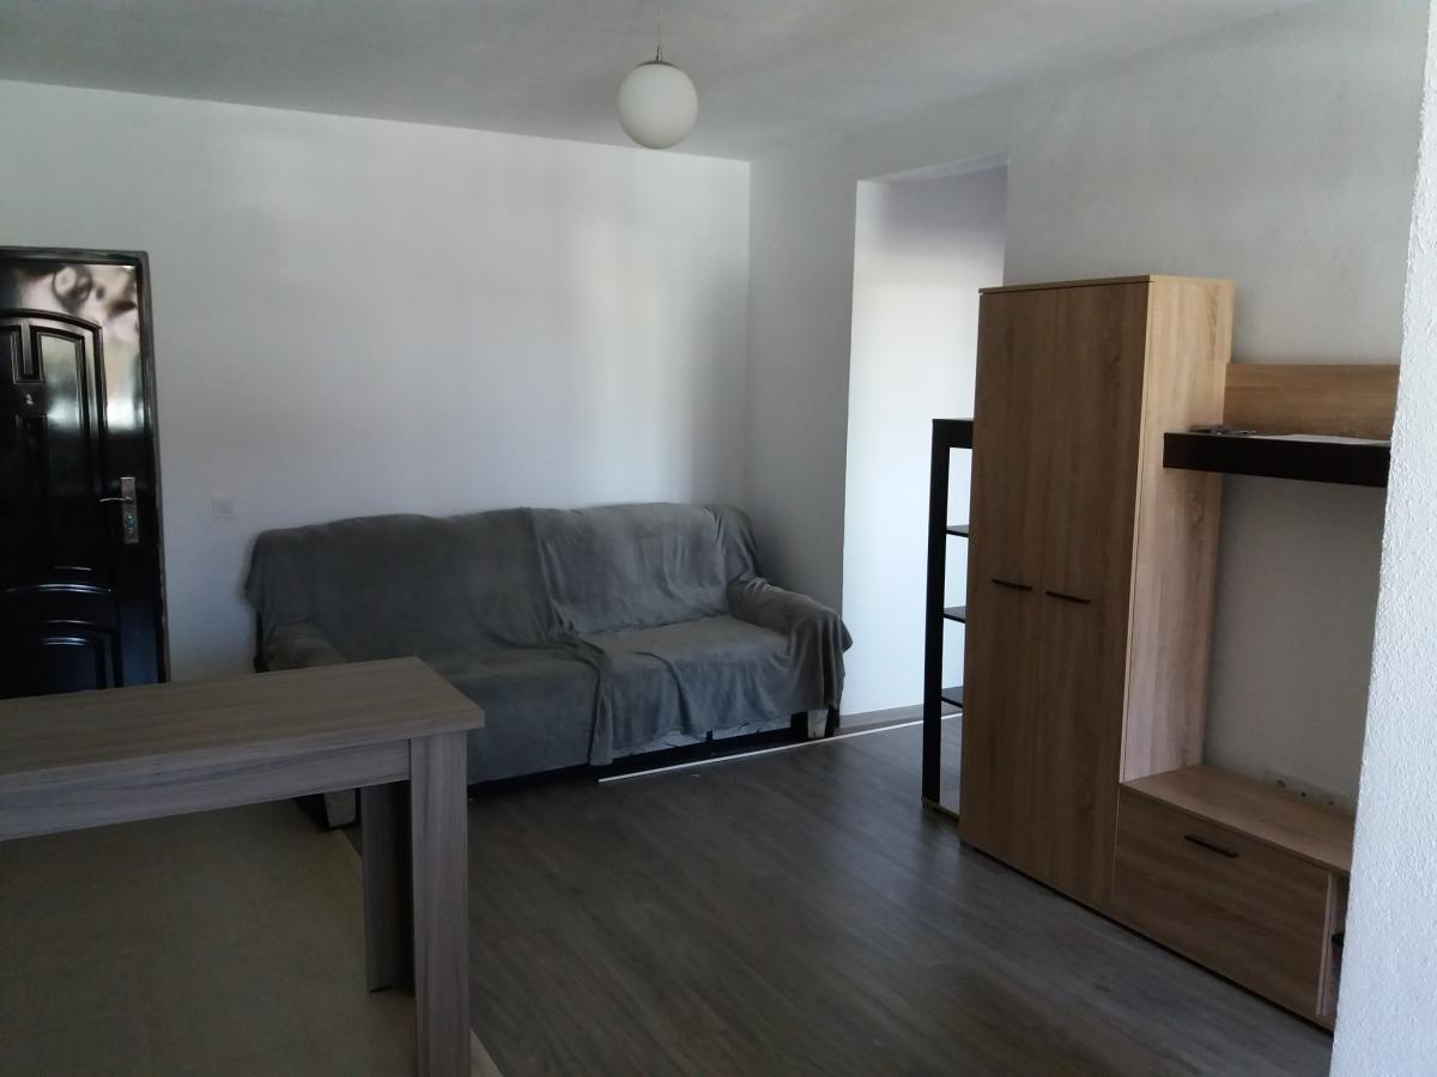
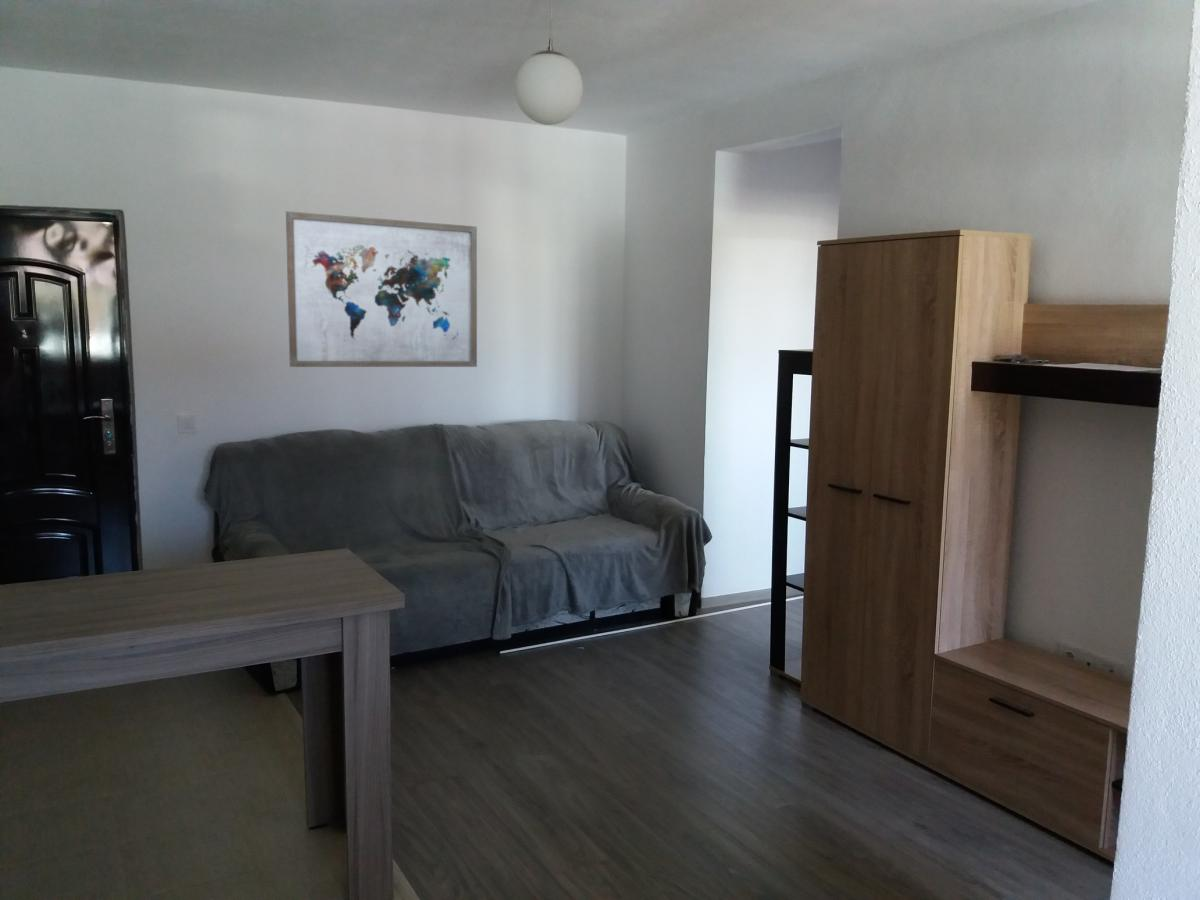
+ wall art [285,210,478,368]
